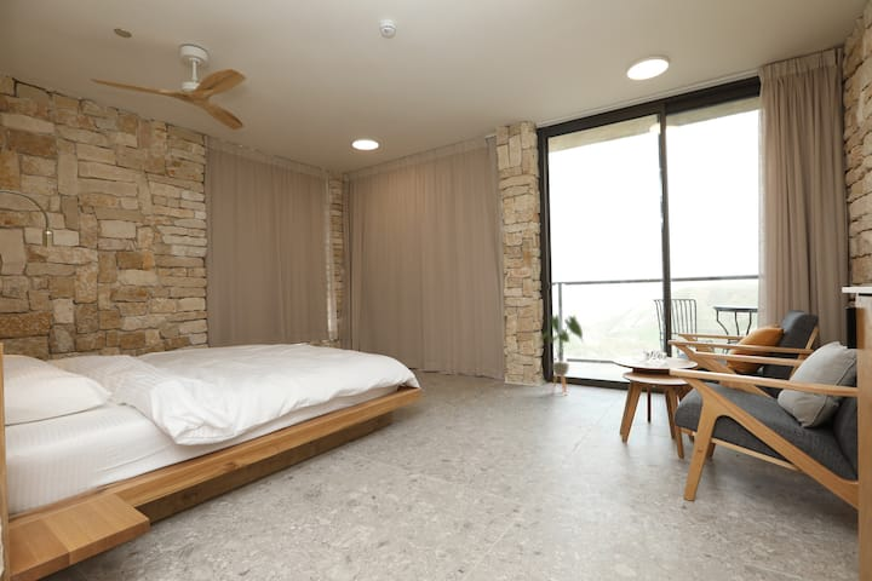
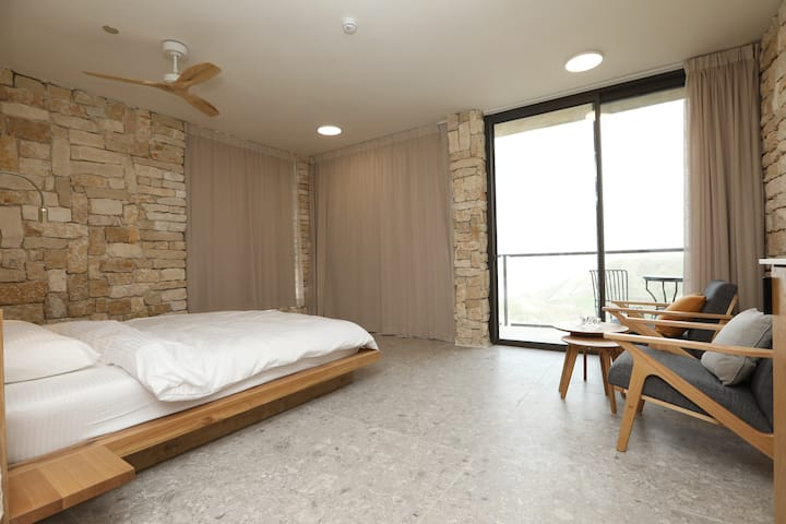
- house plant [538,313,586,396]
